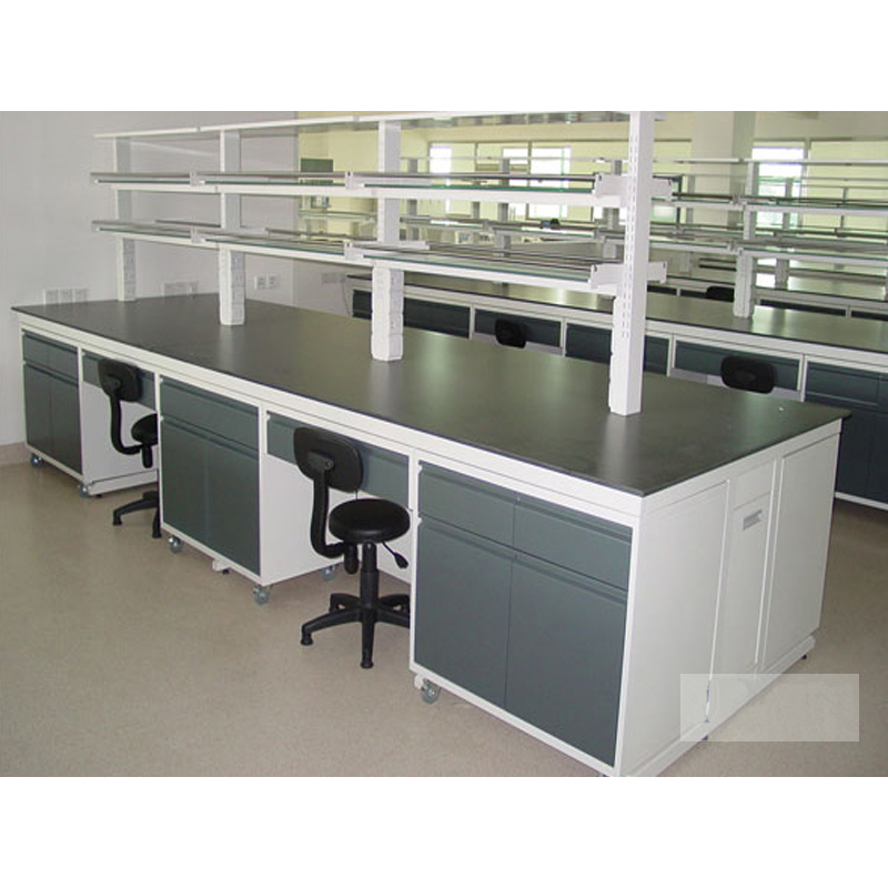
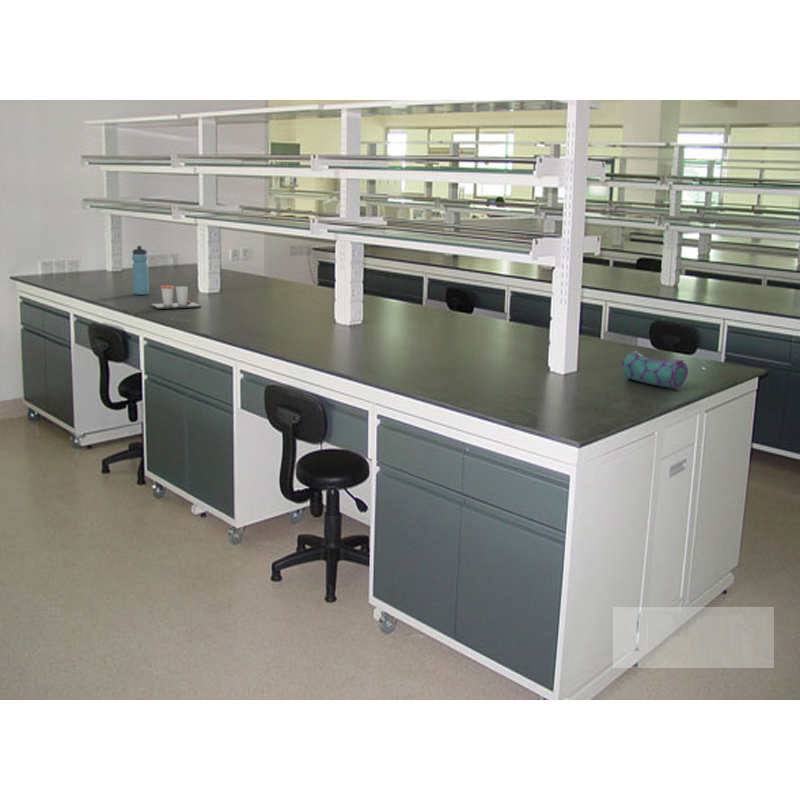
+ cup [151,285,202,310]
+ pencil case [618,350,689,390]
+ water bottle [131,245,150,296]
